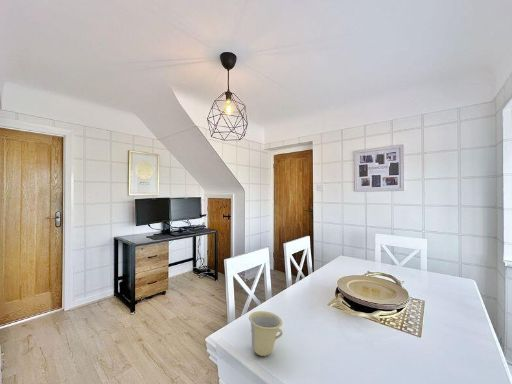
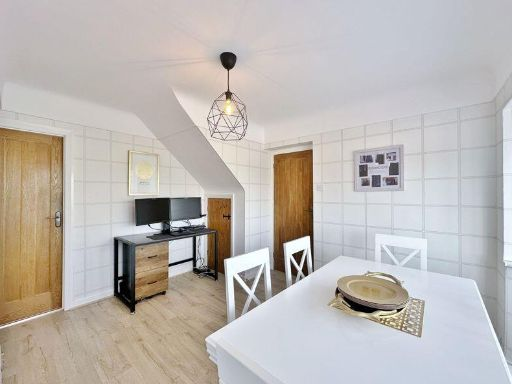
- cup [248,310,284,357]
